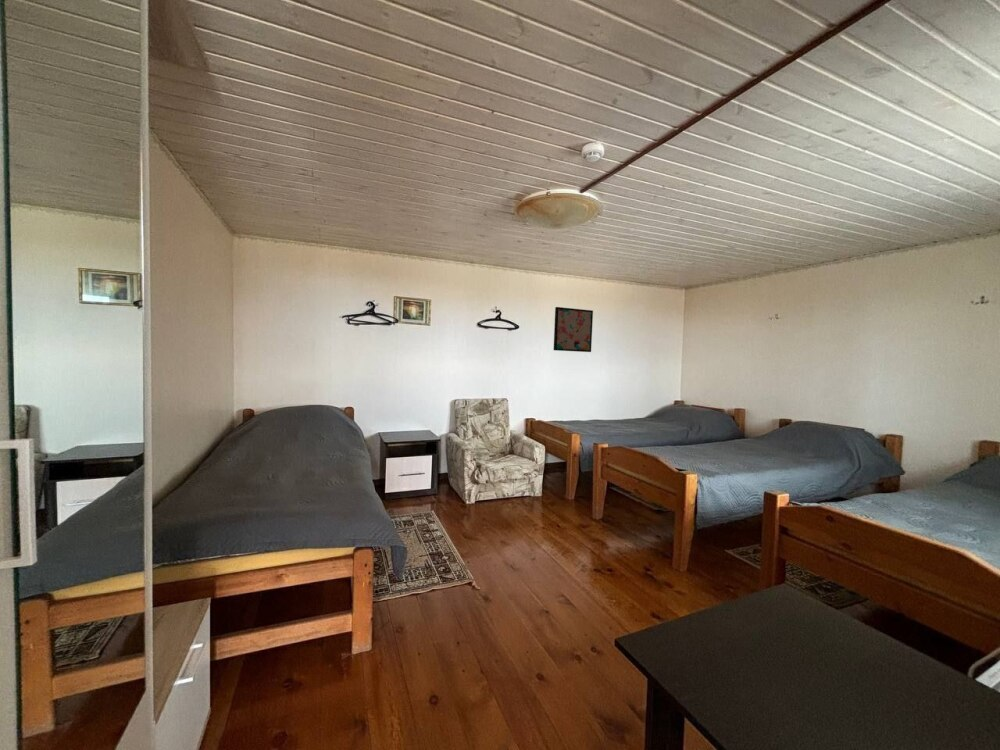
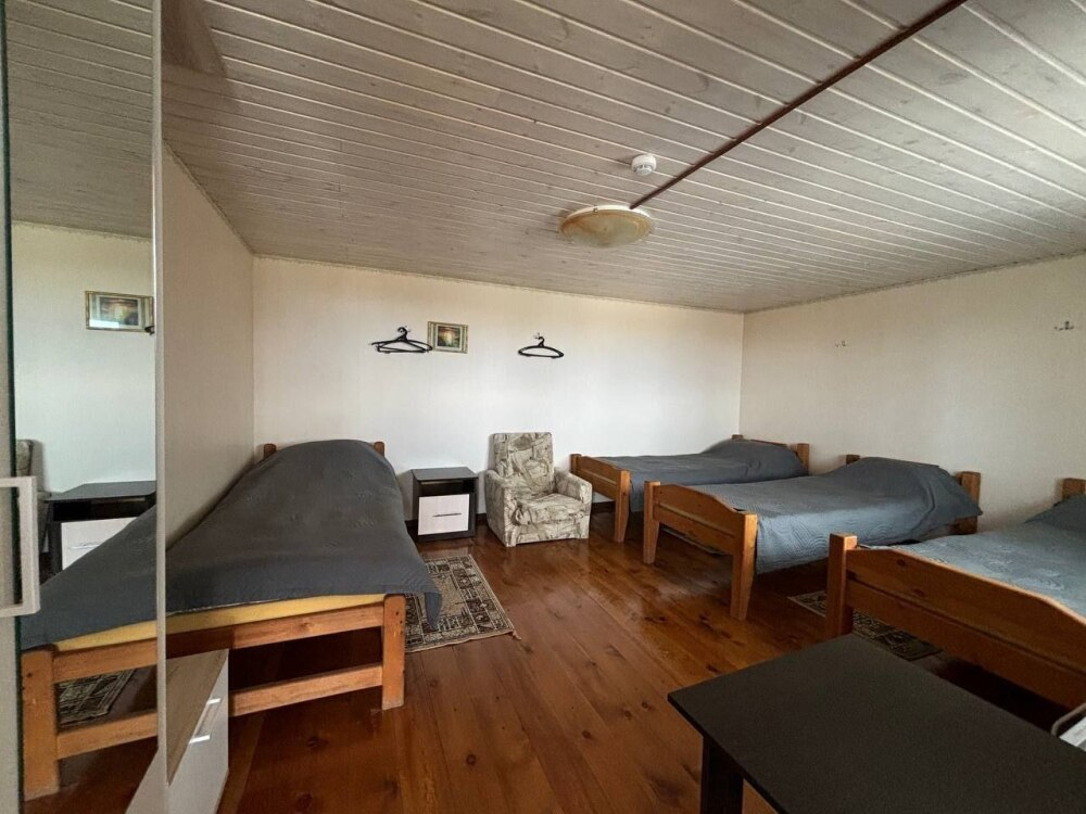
- wall art [553,306,594,353]
